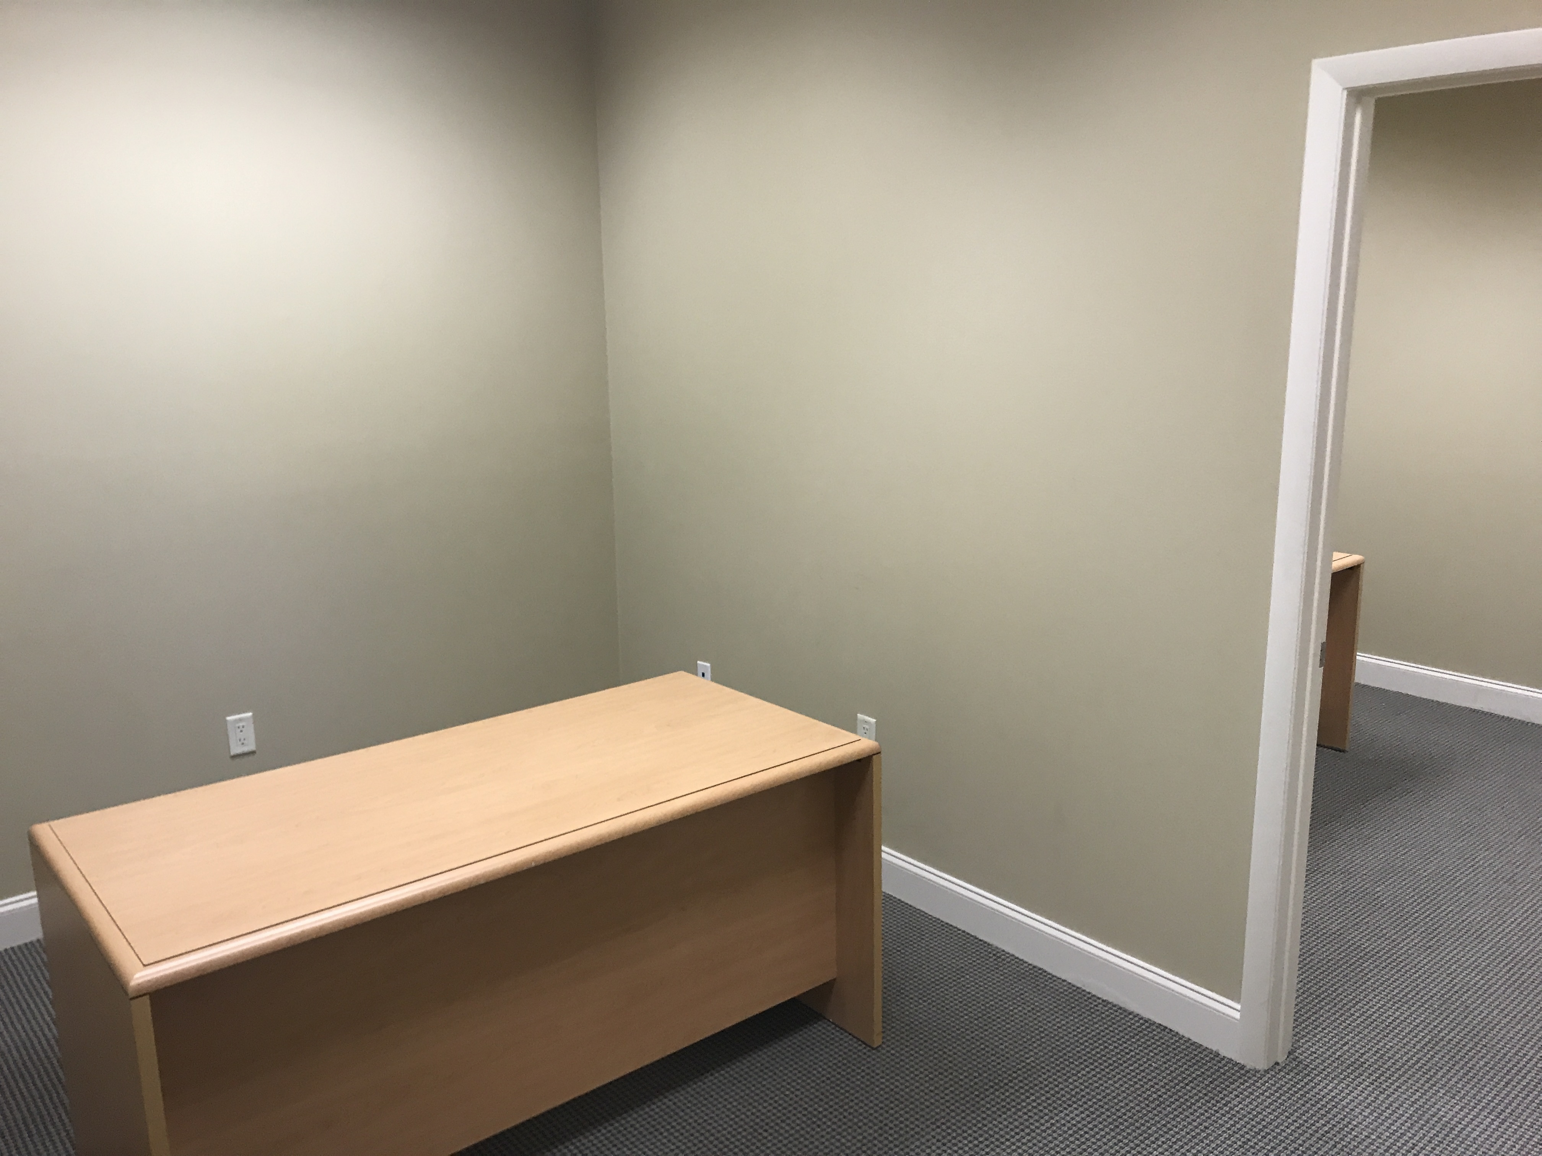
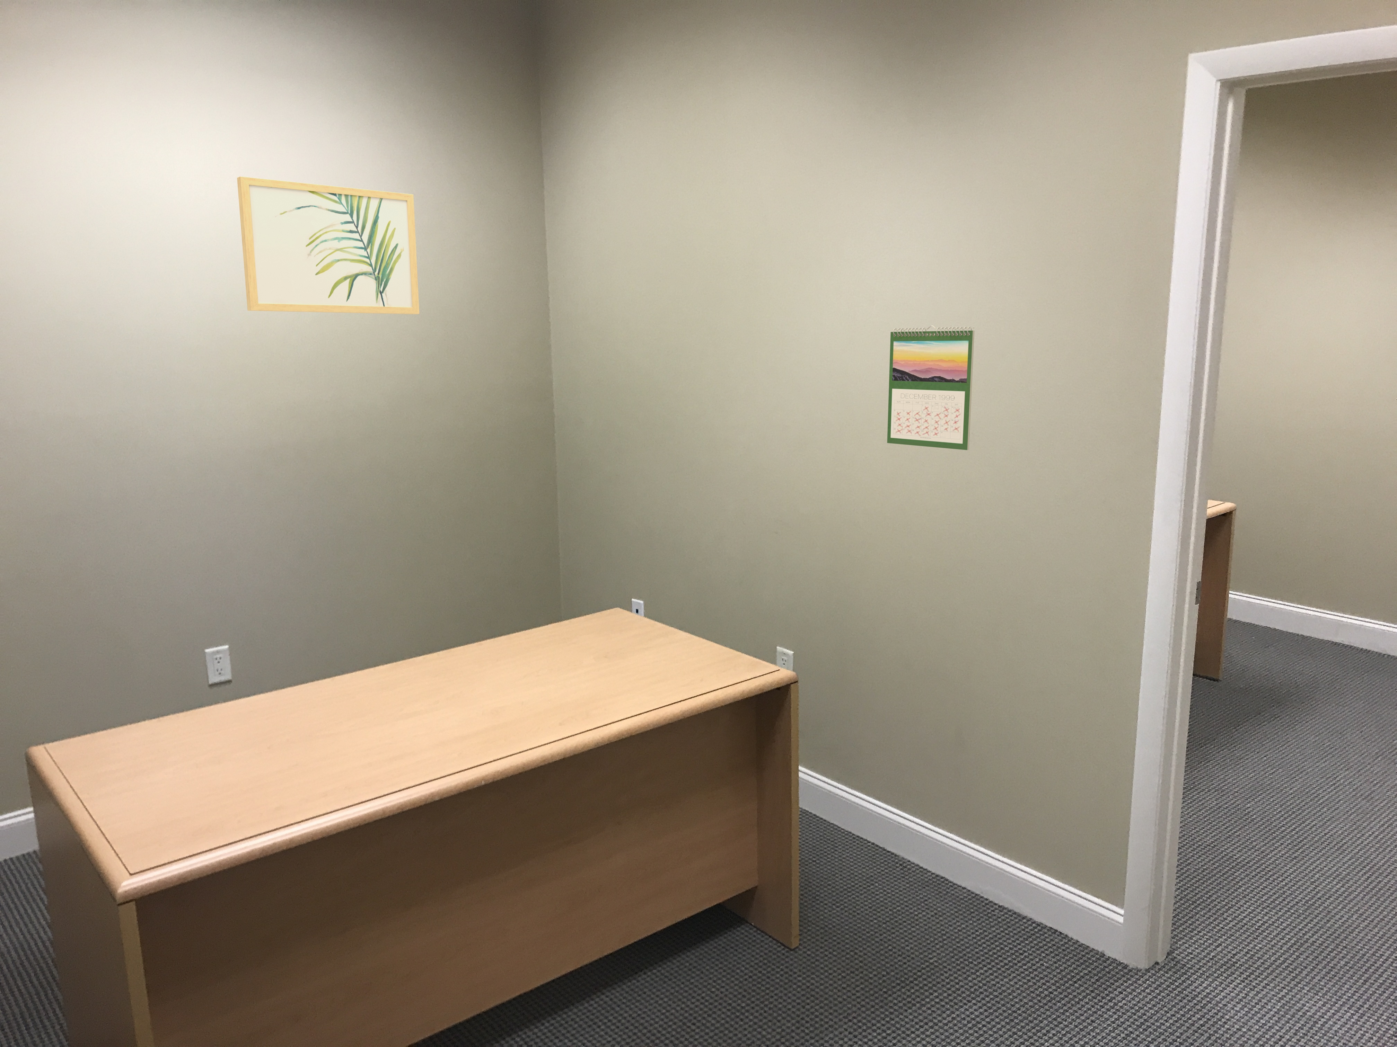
+ wall art [237,176,419,315]
+ calendar [887,326,975,451]
